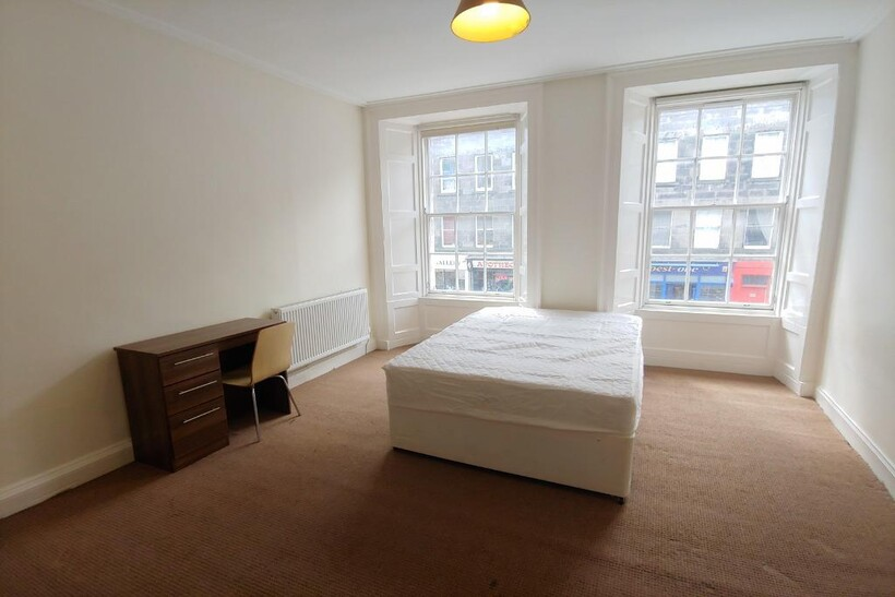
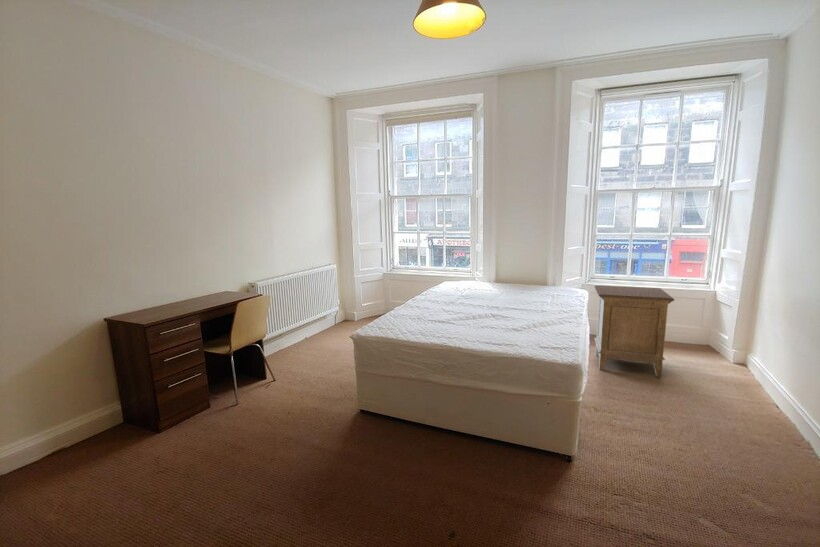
+ nightstand [593,284,675,378]
